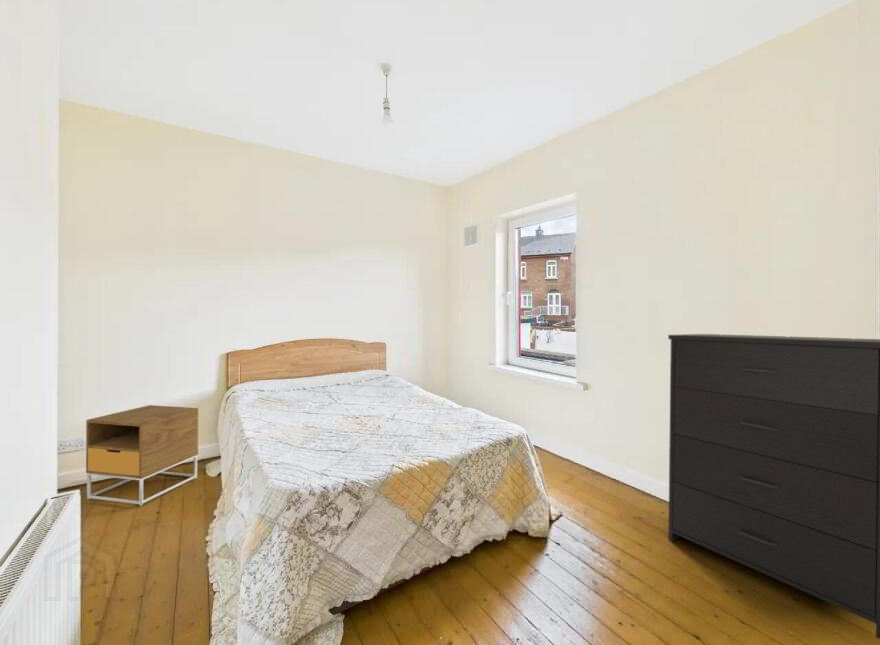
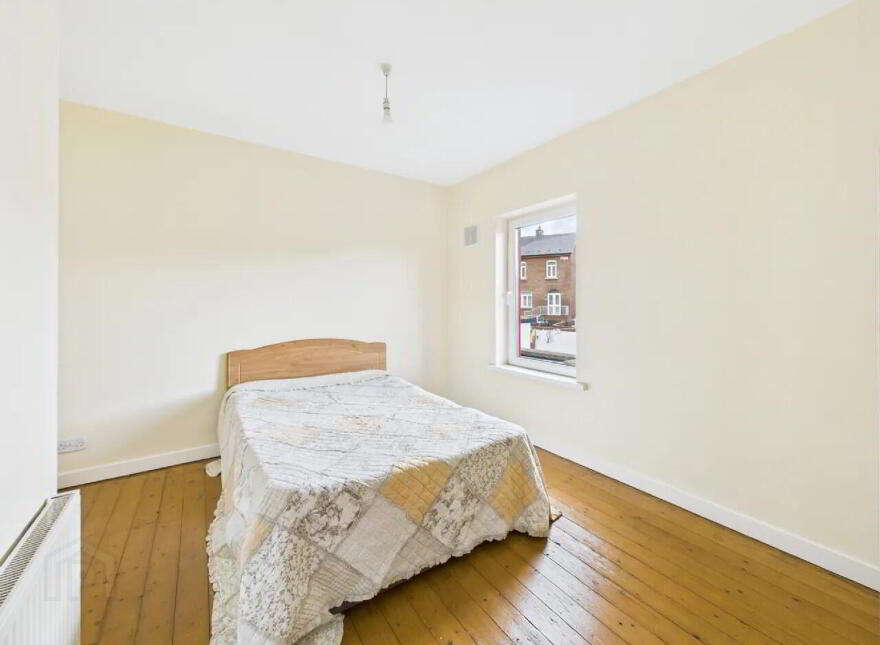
- nightstand [85,404,199,507]
- dresser [667,333,880,640]
